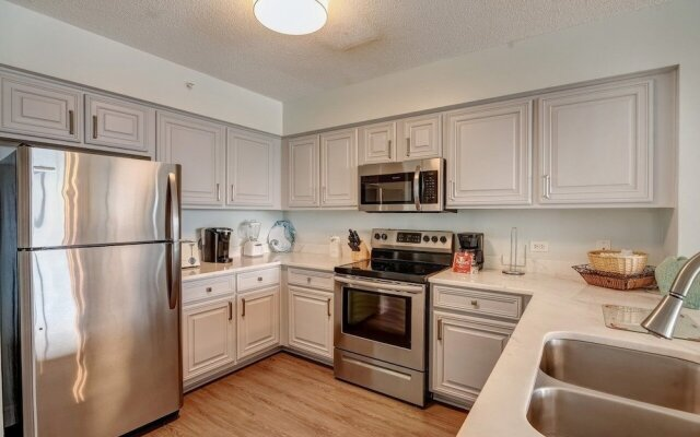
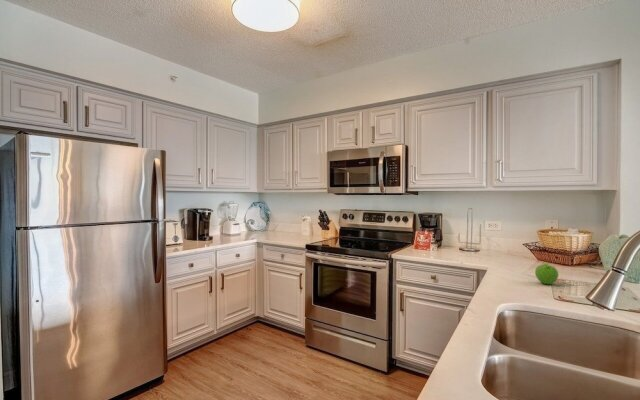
+ fruit [534,262,559,285]
